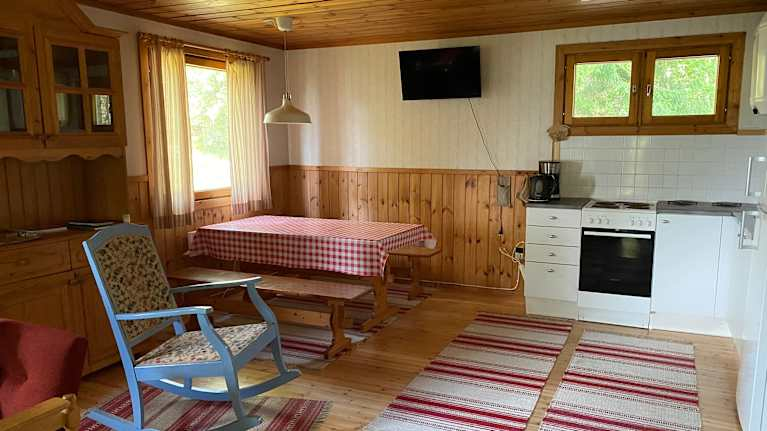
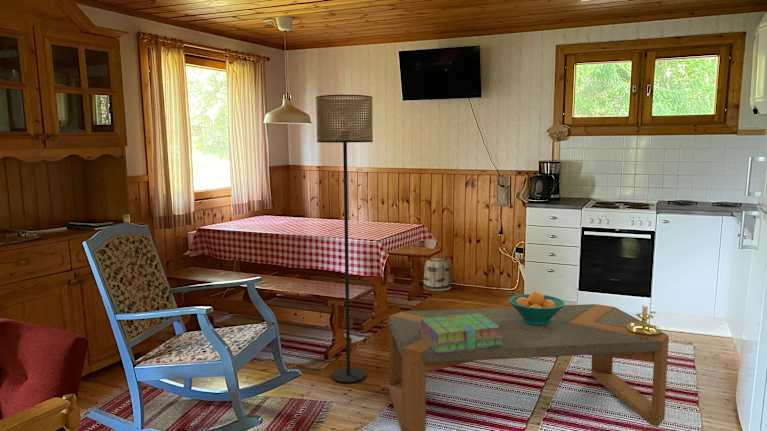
+ coffee table [388,303,670,431]
+ stack of books [419,314,503,353]
+ floor lamp [315,94,374,384]
+ fruit bowl [508,290,566,325]
+ candle holder [627,296,662,336]
+ basket [423,252,452,292]
